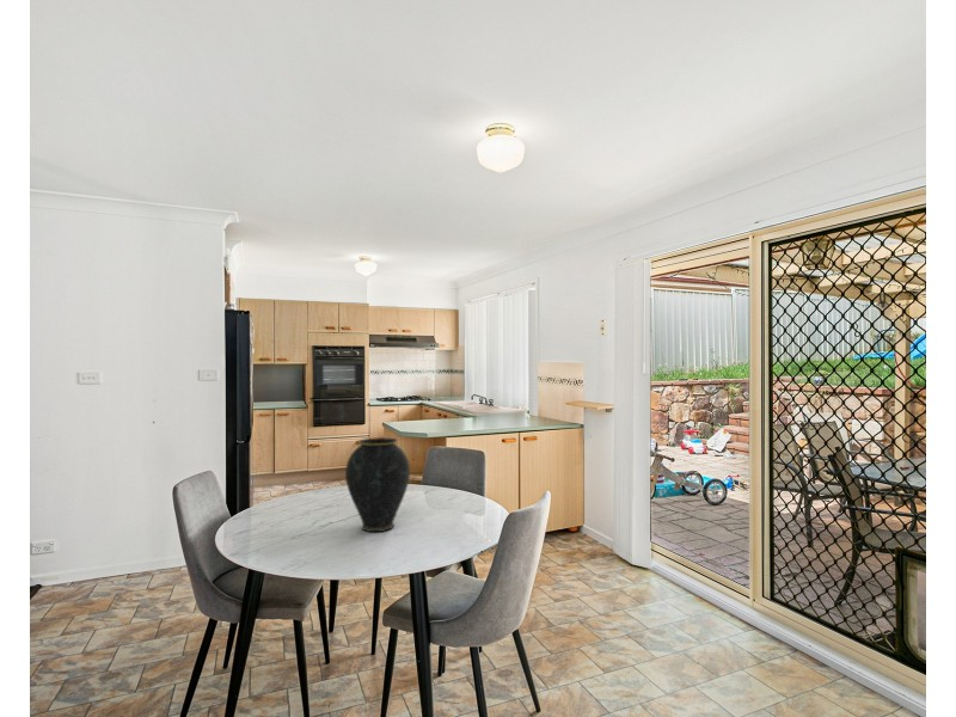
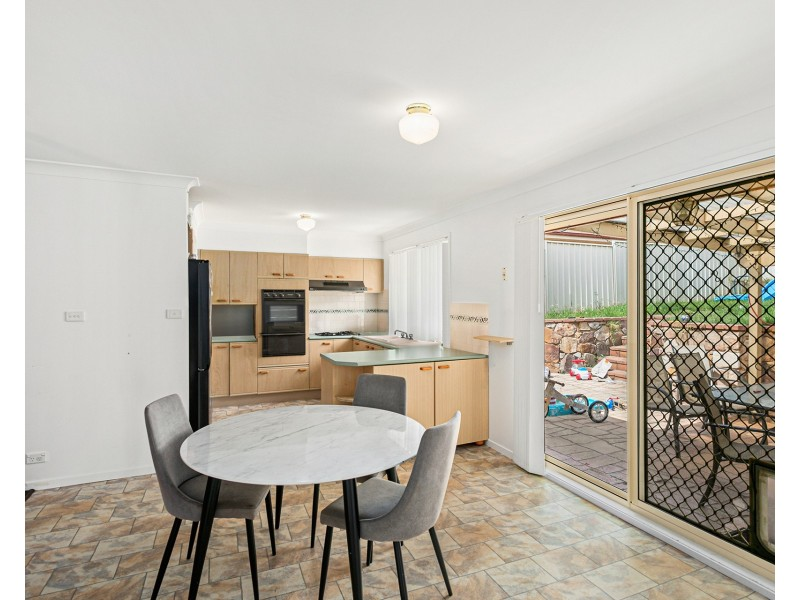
- vase [344,436,411,533]
